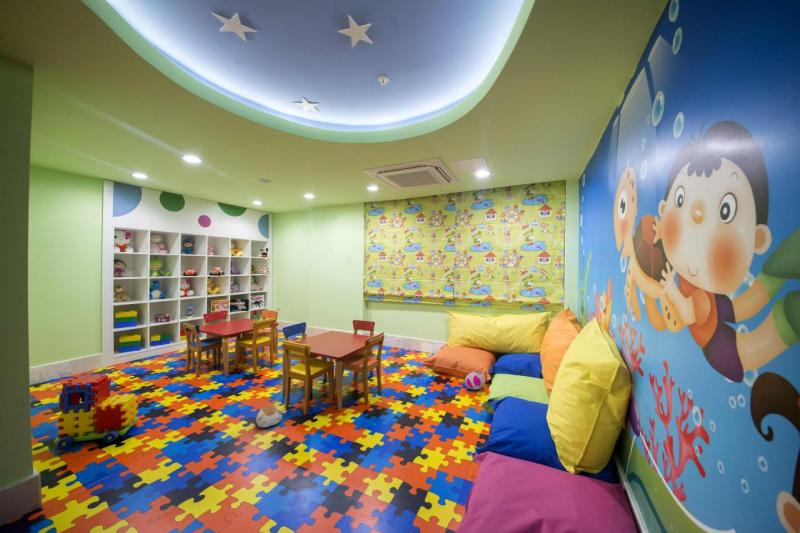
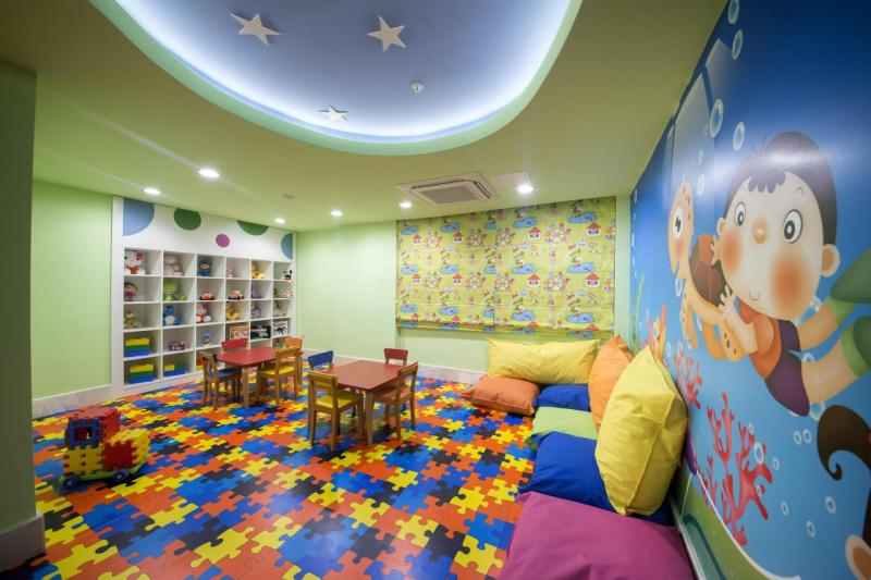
- plush toy [255,405,284,428]
- ball [464,370,487,391]
